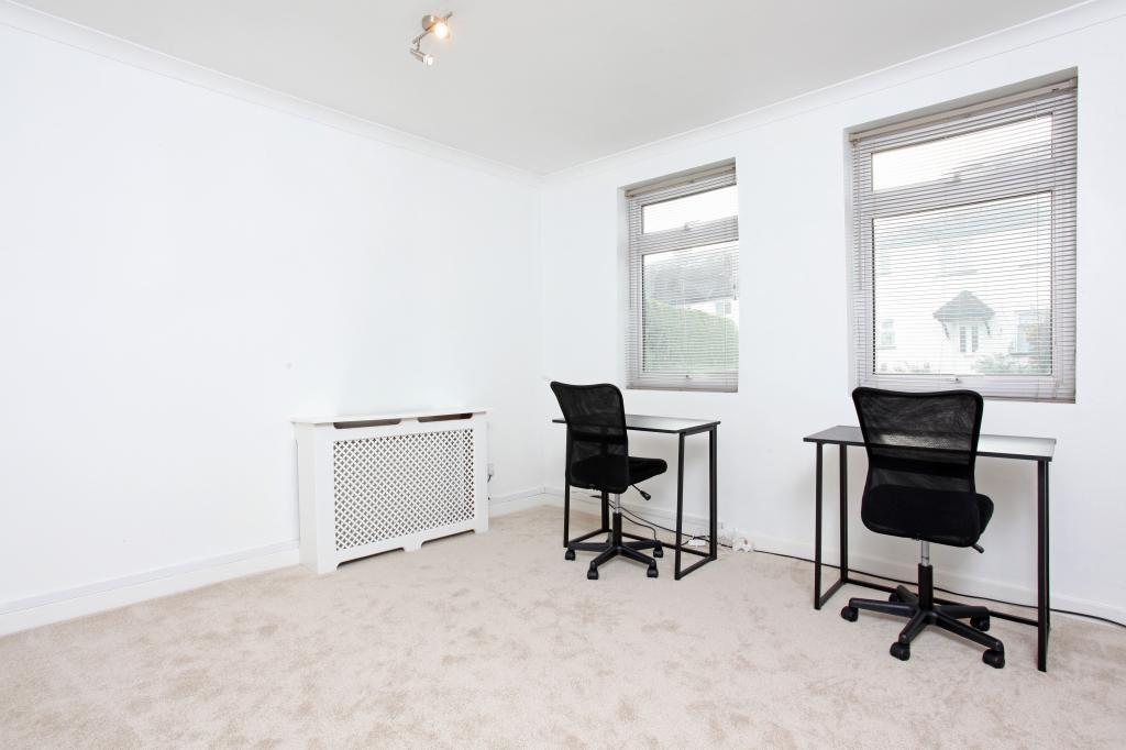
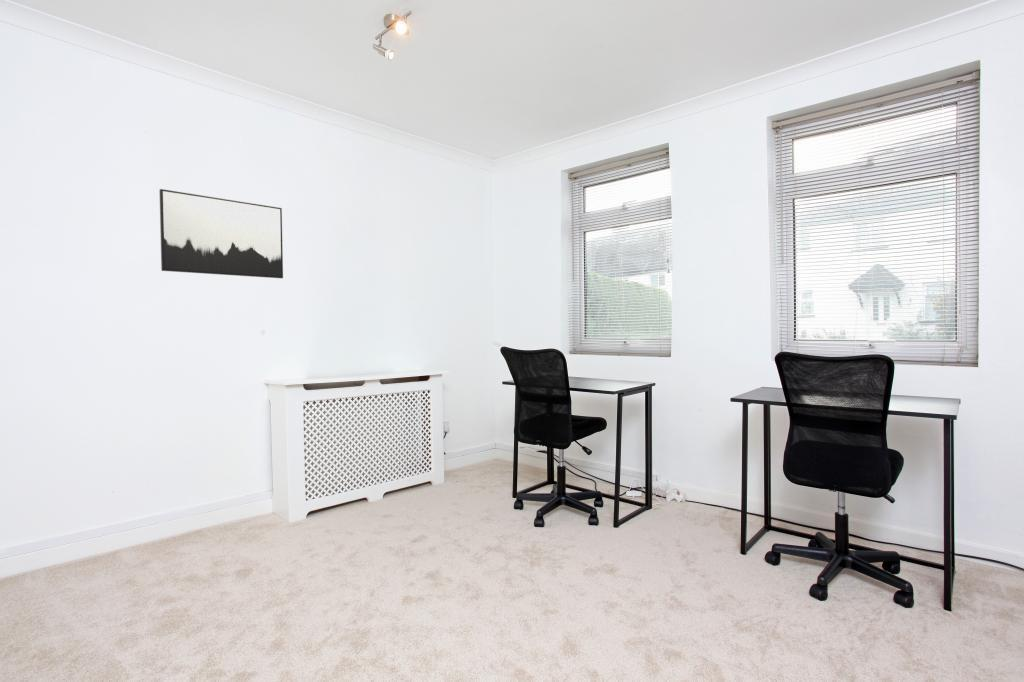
+ wall art [159,188,284,279]
